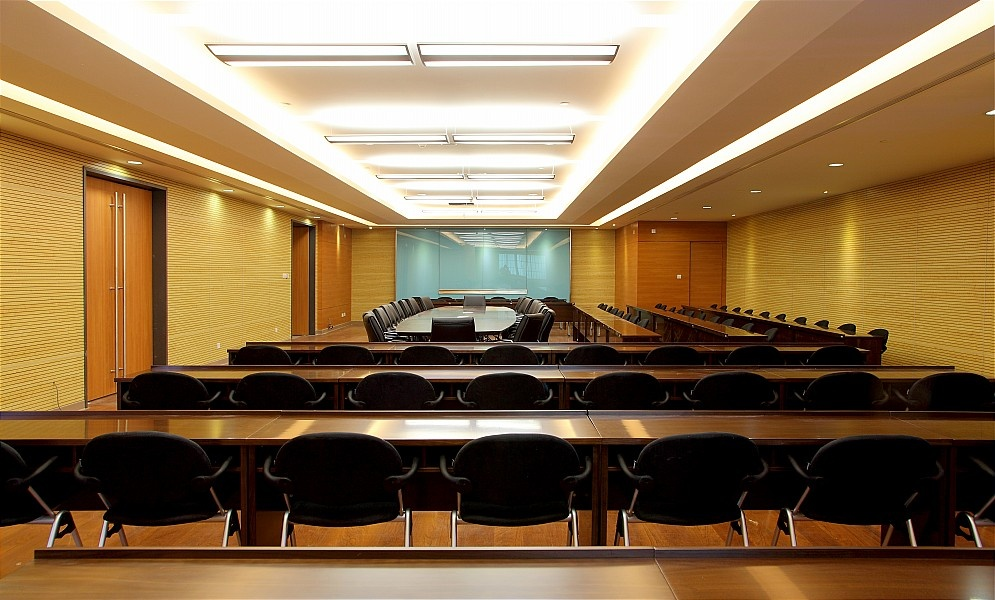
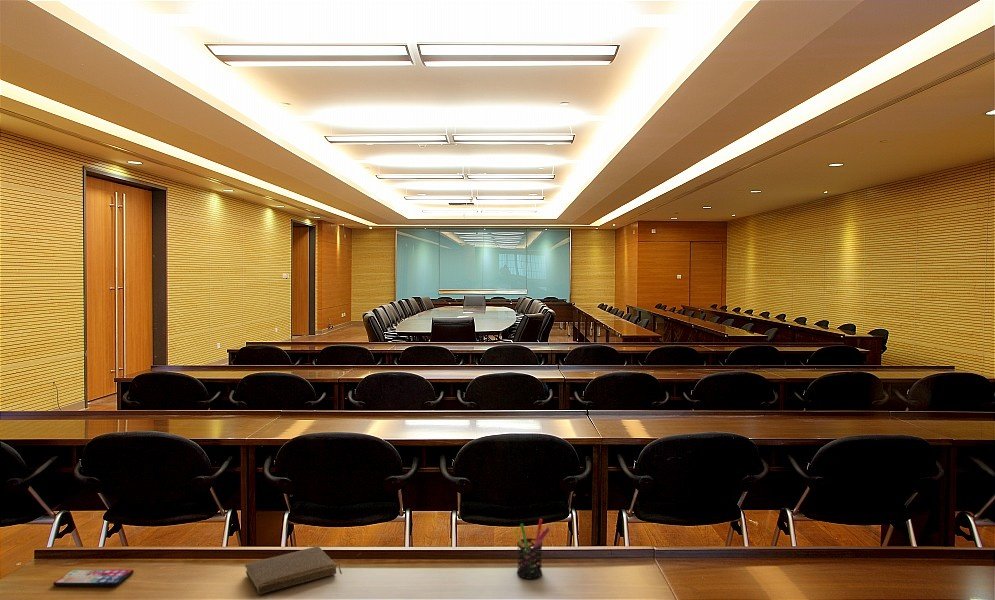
+ pen holder [512,518,550,580]
+ book [244,545,343,595]
+ smartphone [52,569,135,587]
